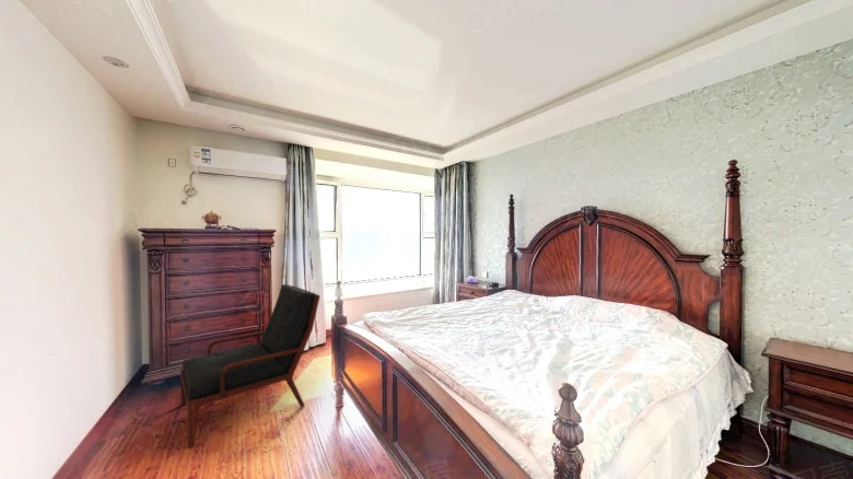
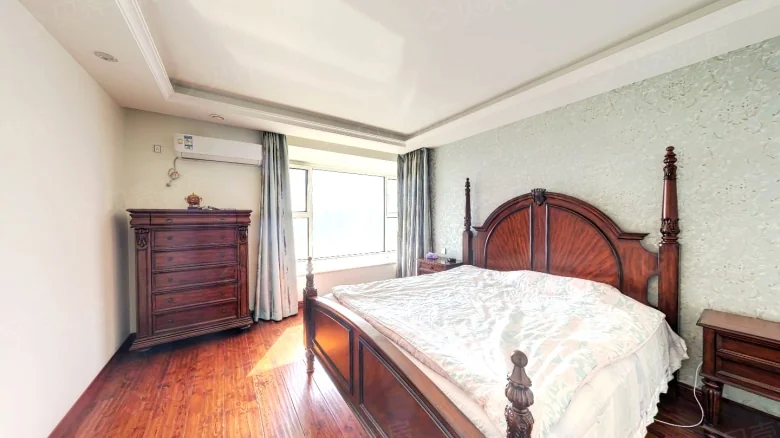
- armchair [179,283,322,449]
